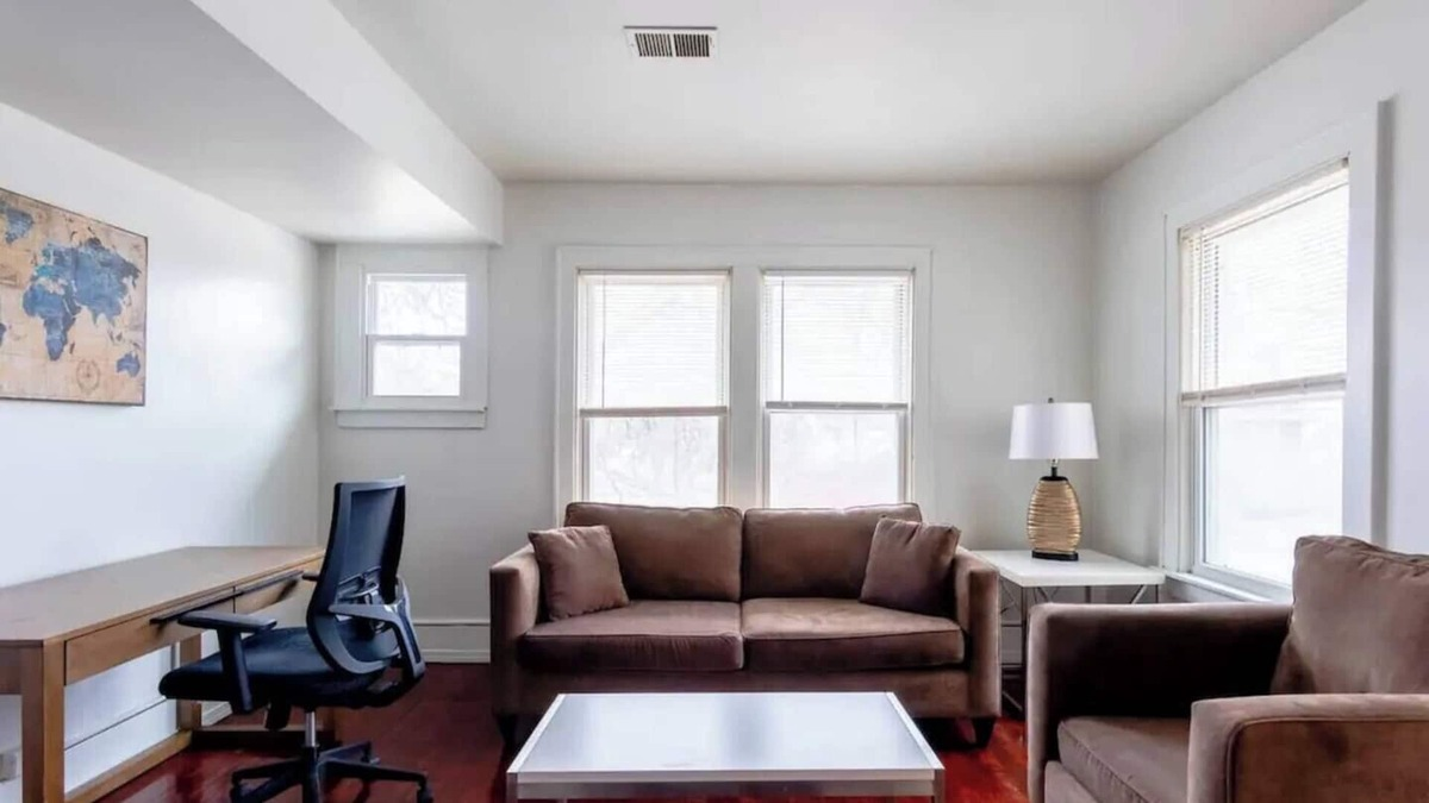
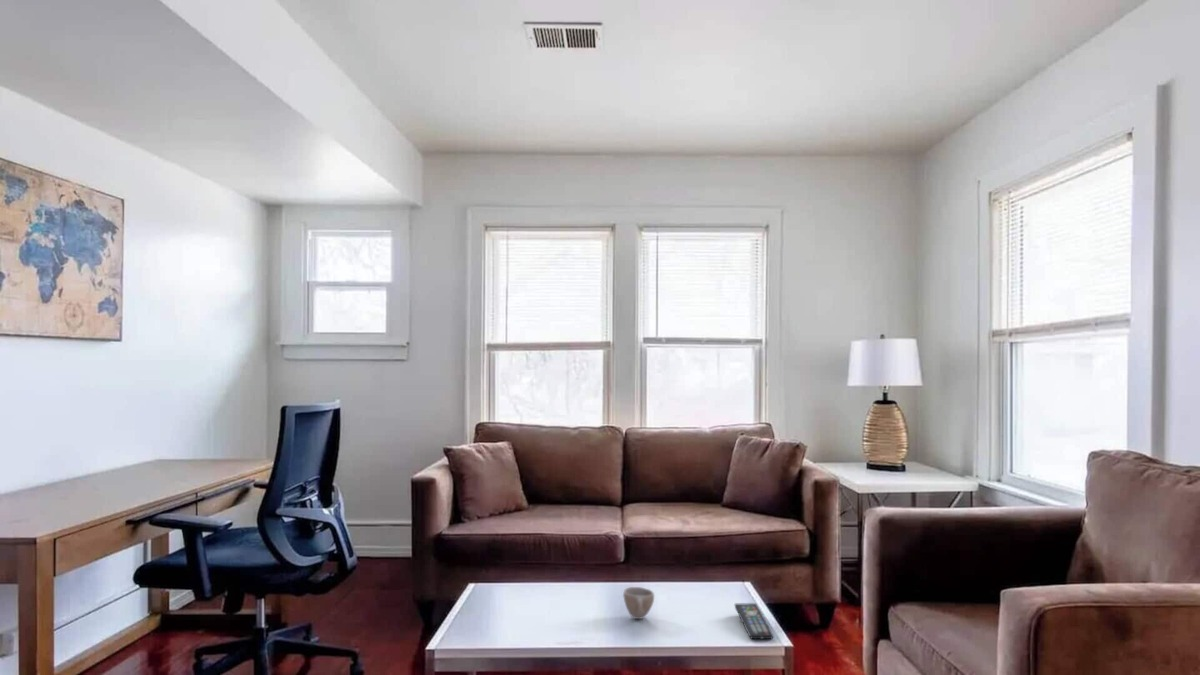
+ remote control [734,602,774,640]
+ cup [622,586,655,620]
